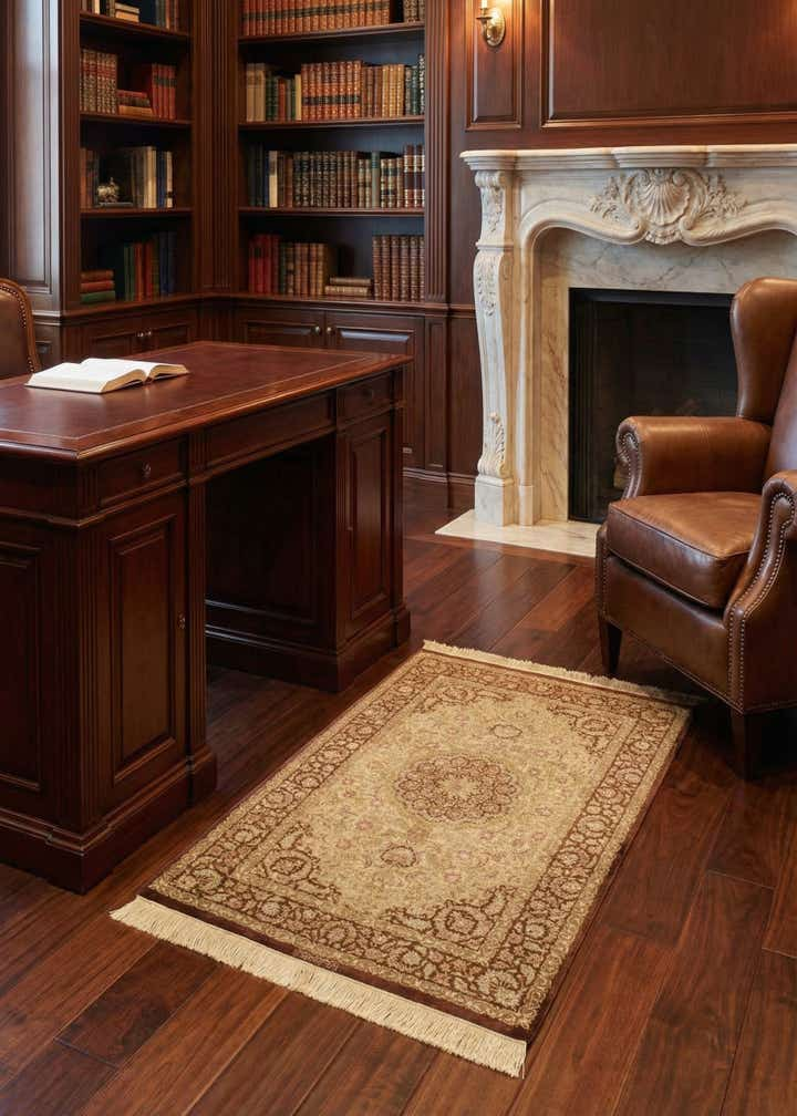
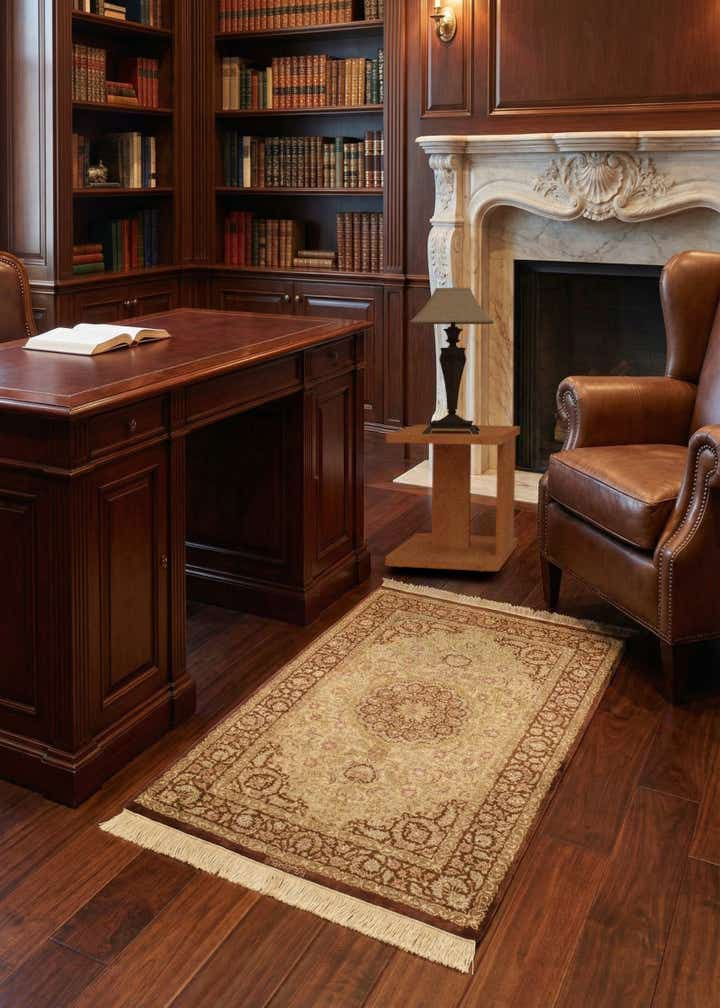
+ side table [384,423,521,573]
+ table lamp [409,286,495,435]
